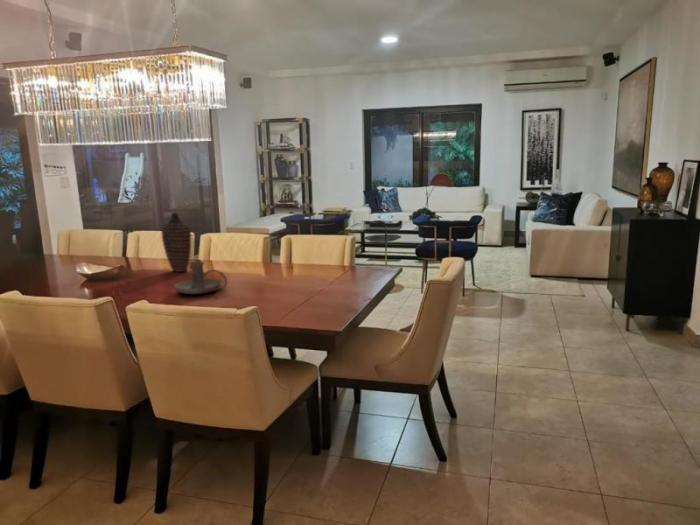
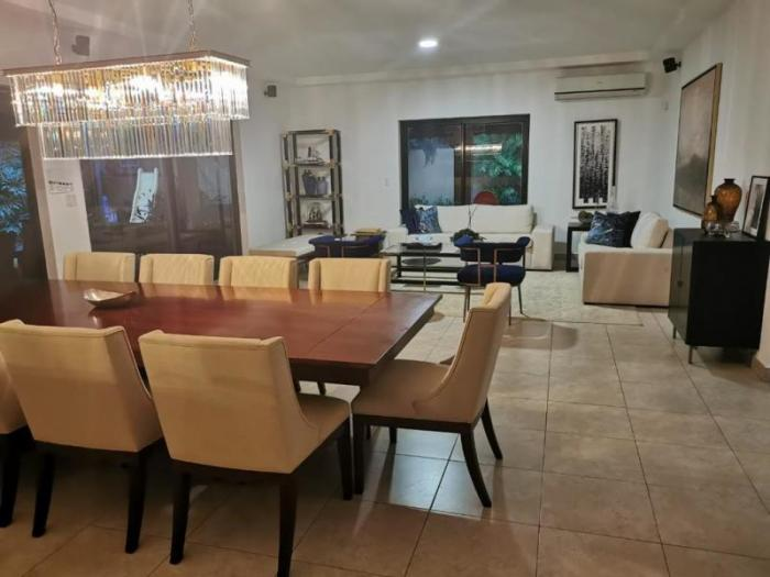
- decorative vase [160,211,192,273]
- candle holder [174,260,228,295]
